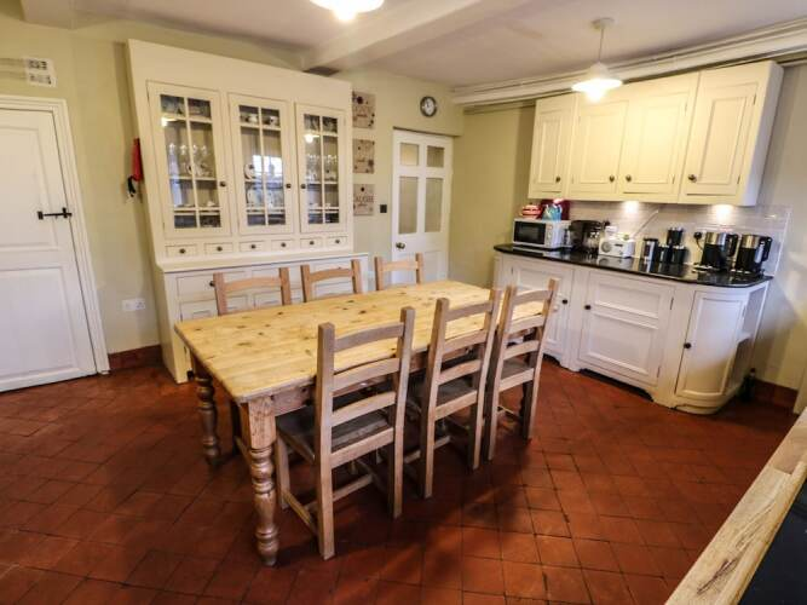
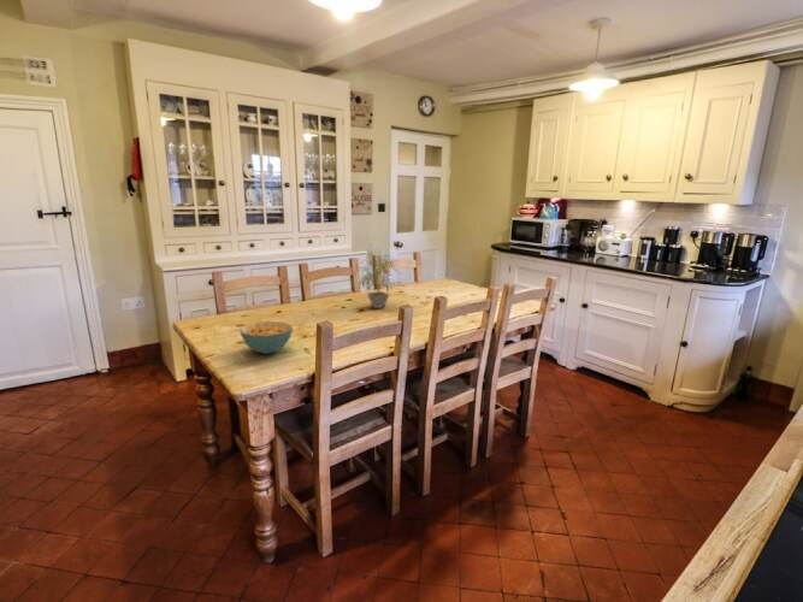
+ potted plant [352,243,405,309]
+ cereal bowl [240,320,294,355]
